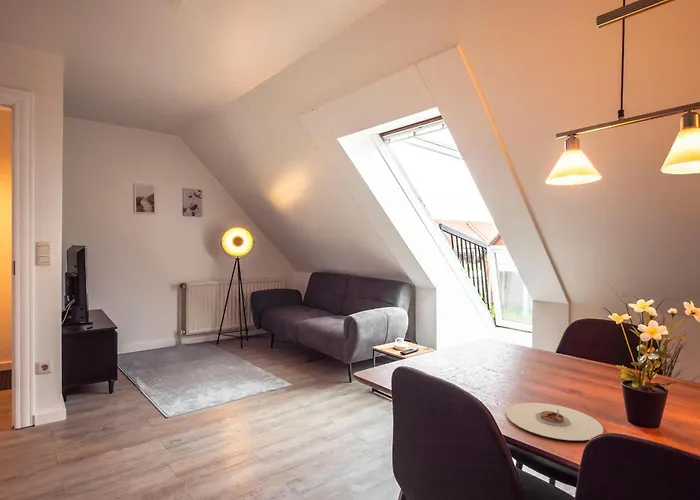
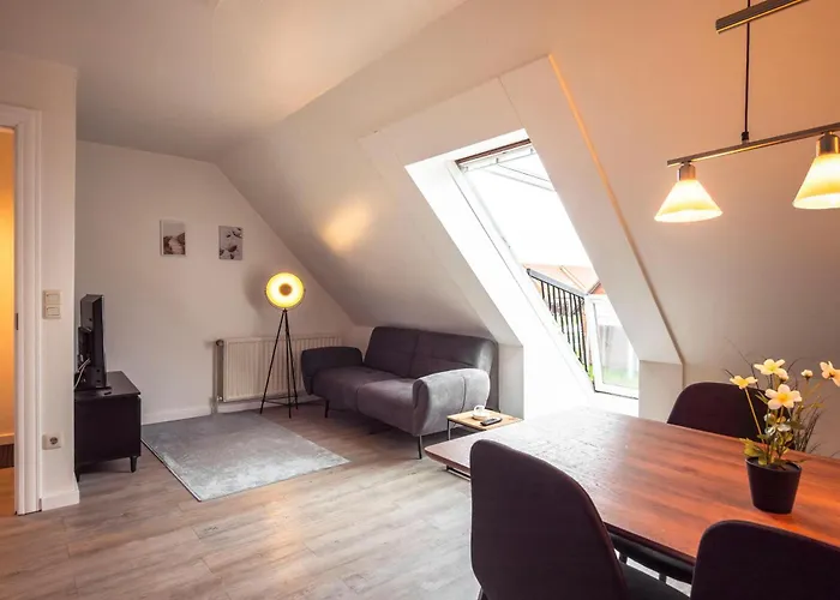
- plate [505,402,605,441]
